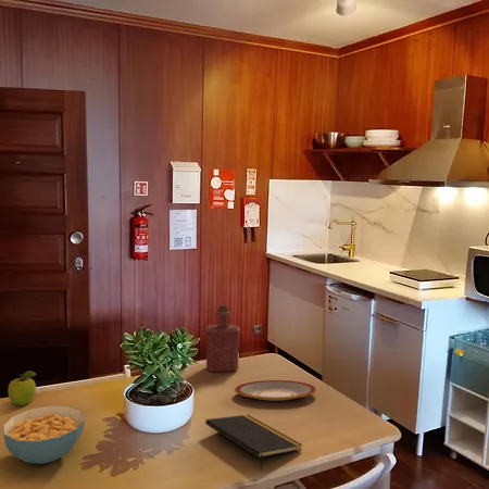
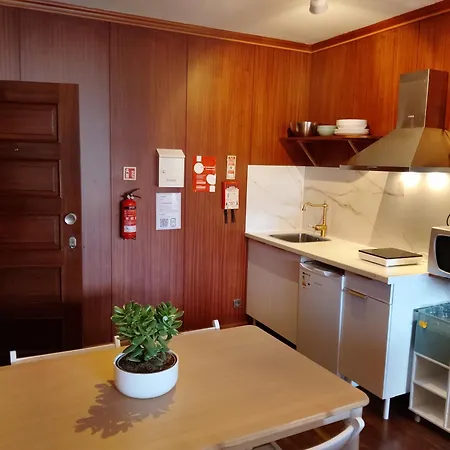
- cereal bowl [1,404,86,465]
- fruit [8,369,37,406]
- plate [234,379,317,402]
- bottle [204,304,241,373]
- notepad [204,414,303,472]
